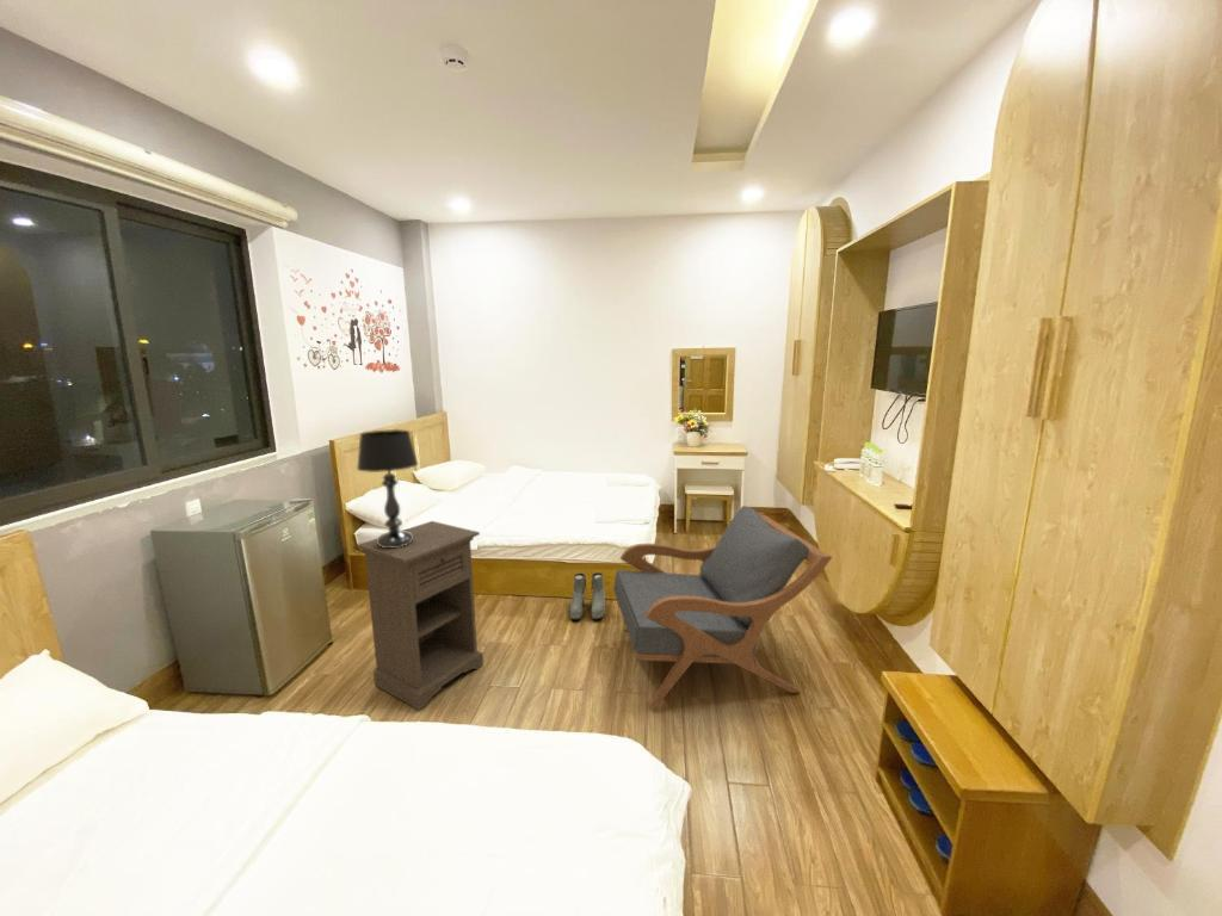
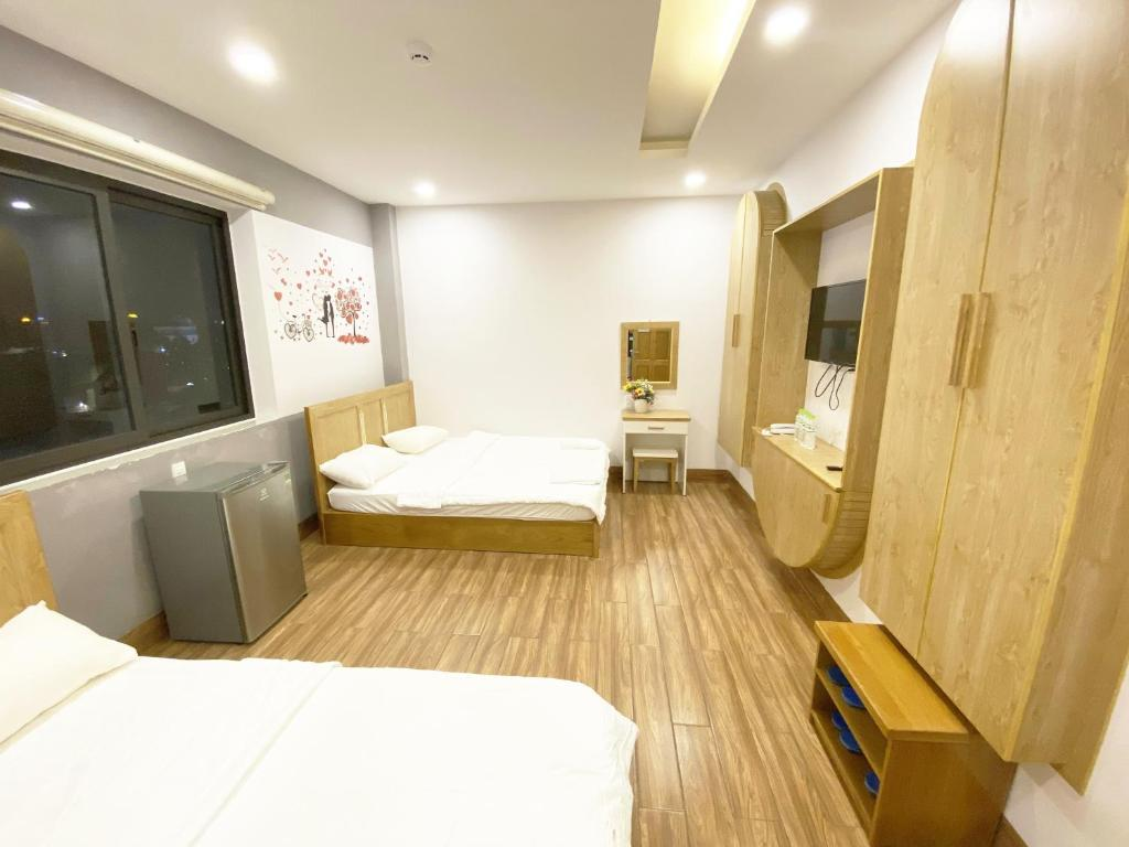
- table lamp [356,428,419,547]
- nightstand [356,520,485,711]
- armchair [612,505,833,710]
- boots [569,571,606,620]
